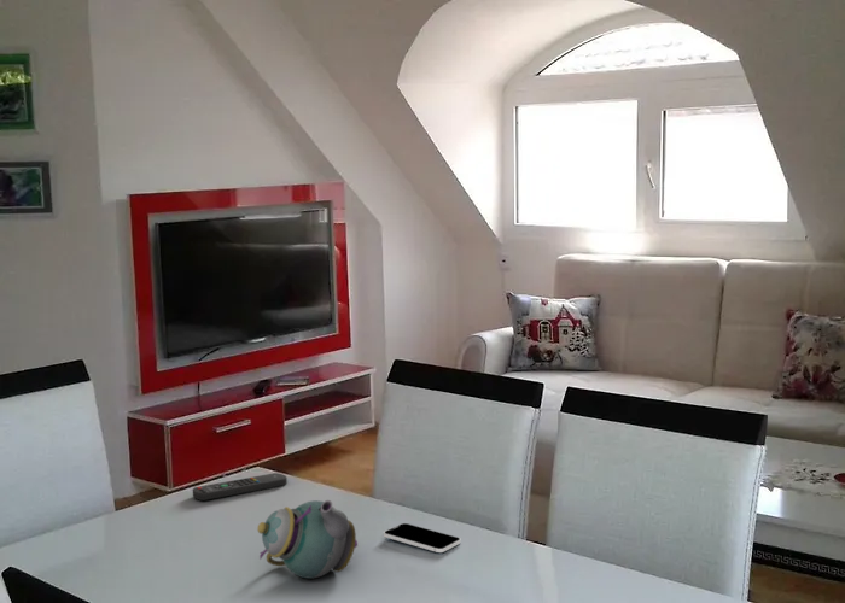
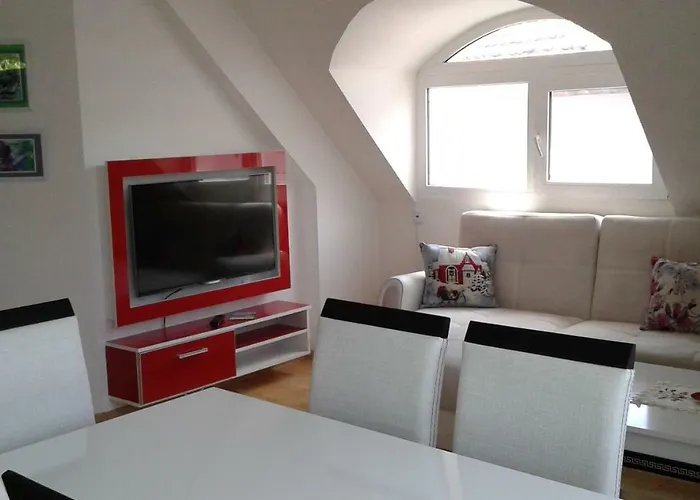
- remote control [192,472,289,502]
- smartphone [383,522,461,554]
- teapot [256,499,359,580]
